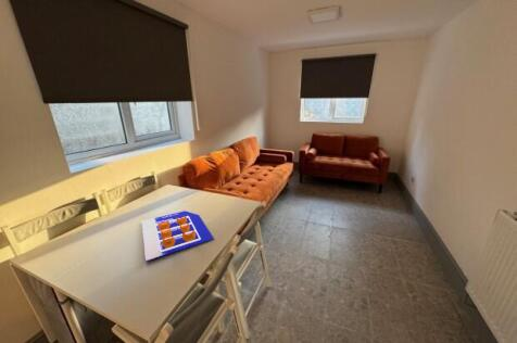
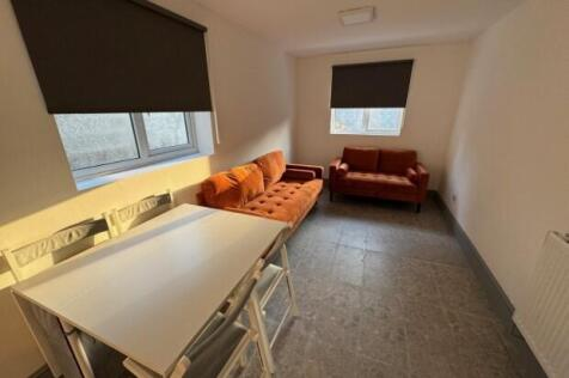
- poster [141,209,215,263]
